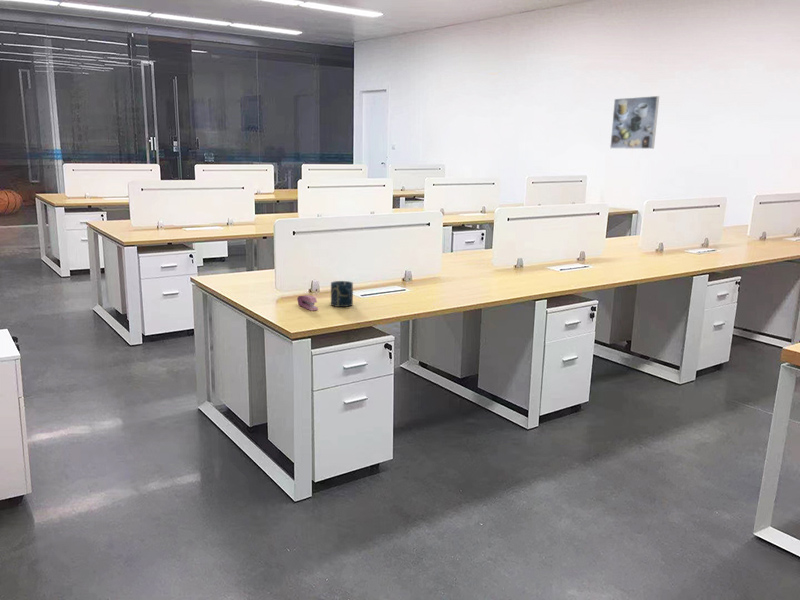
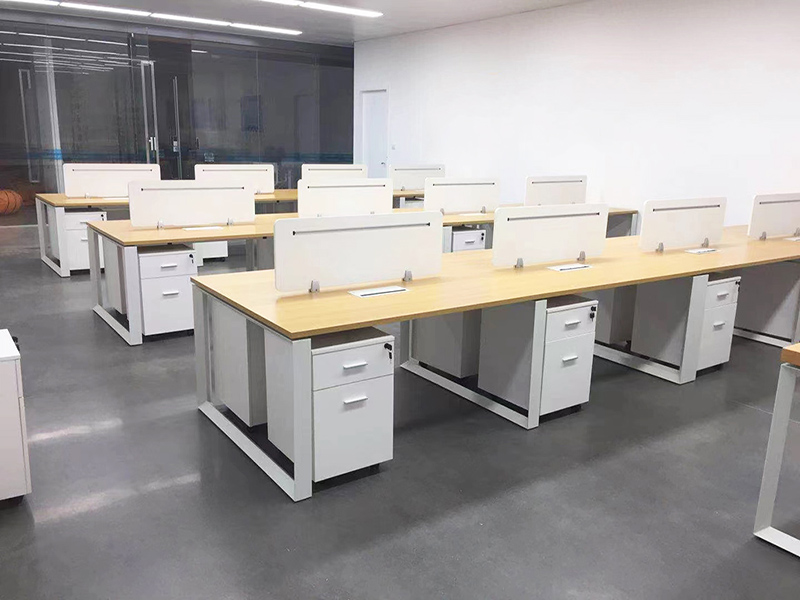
- stapler [296,294,319,312]
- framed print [609,95,660,150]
- cup [330,280,354,308]
